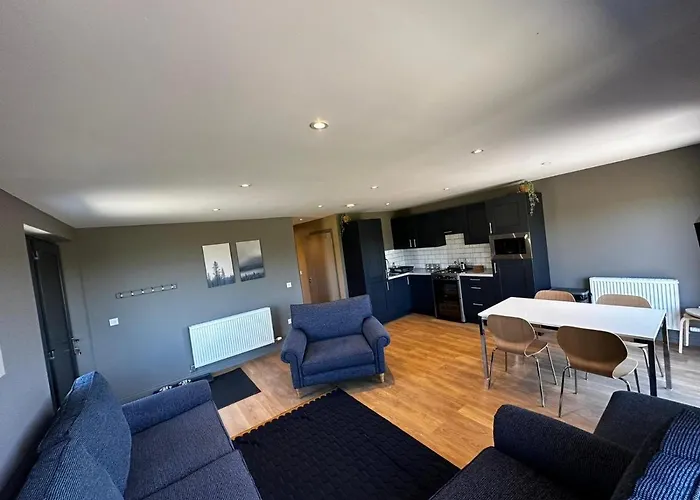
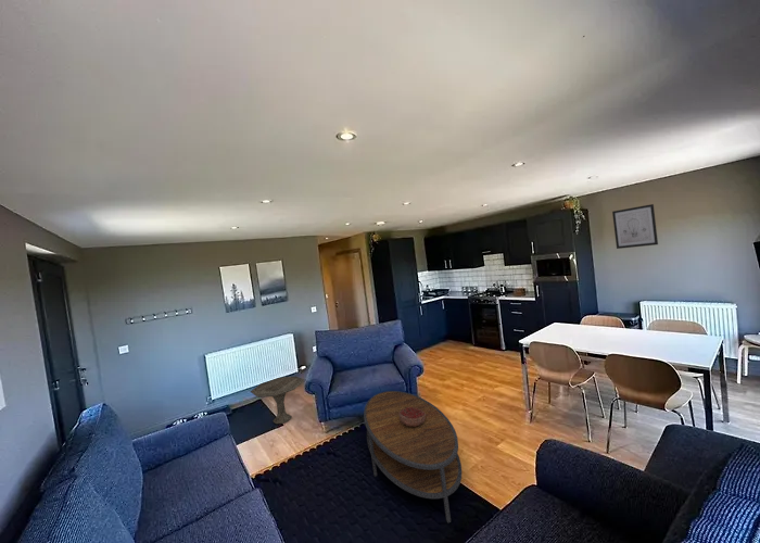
+ wall art [611,203,659,250]
+ side table [250,375,305,425]
+ decorative bowl [400,407,426,427]
+ coffee table [363,390,463,523]
